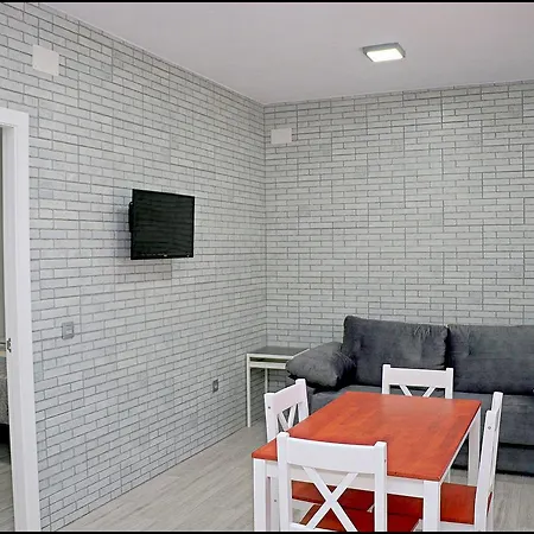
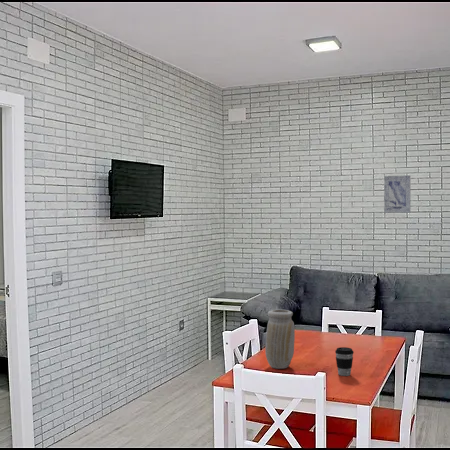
+ coffee cup [334,346,355,377]
+ wall art [383,174,411,214]
+ vase [264,308,296,370]
